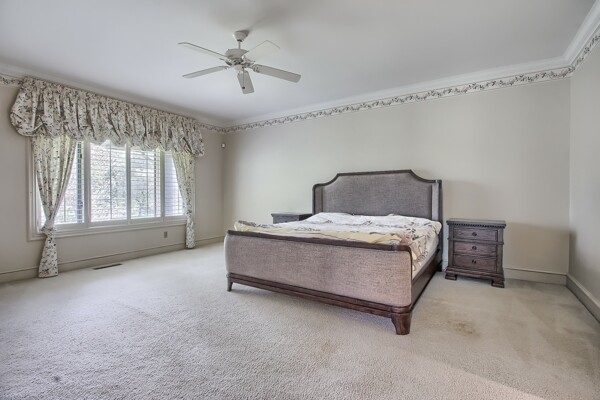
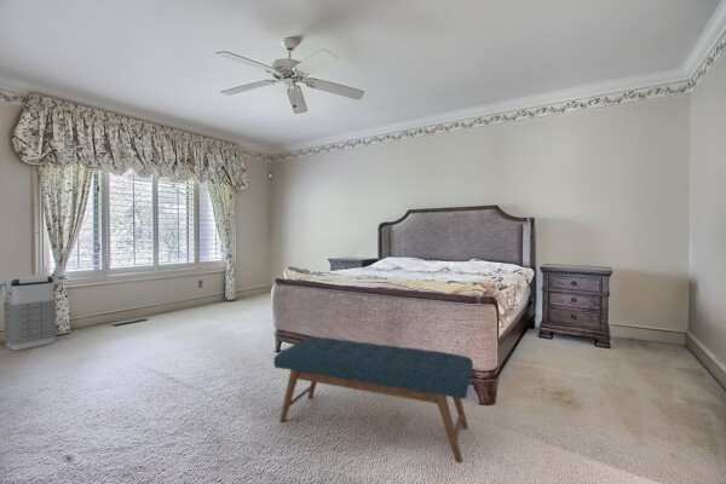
+ bench [272,336,474,465]
+ grenade [0,273,57,351]
